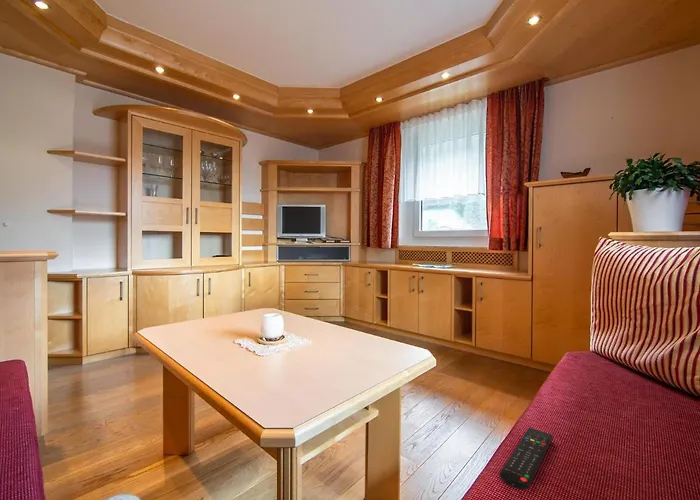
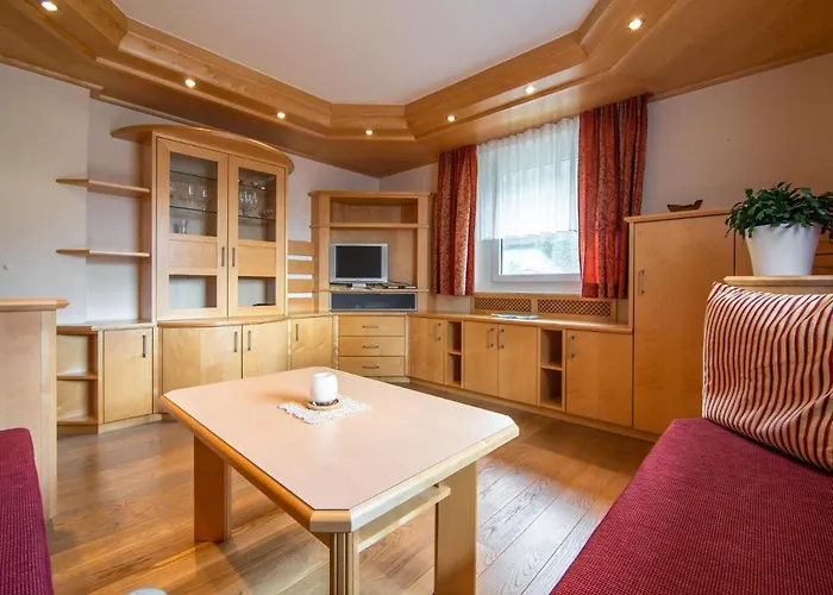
- remote control [499,426,554,490]
